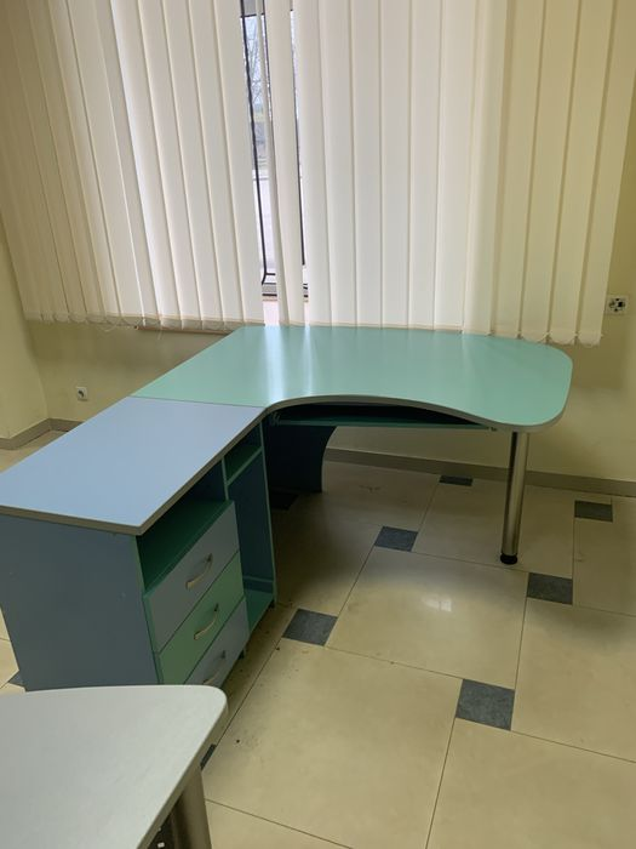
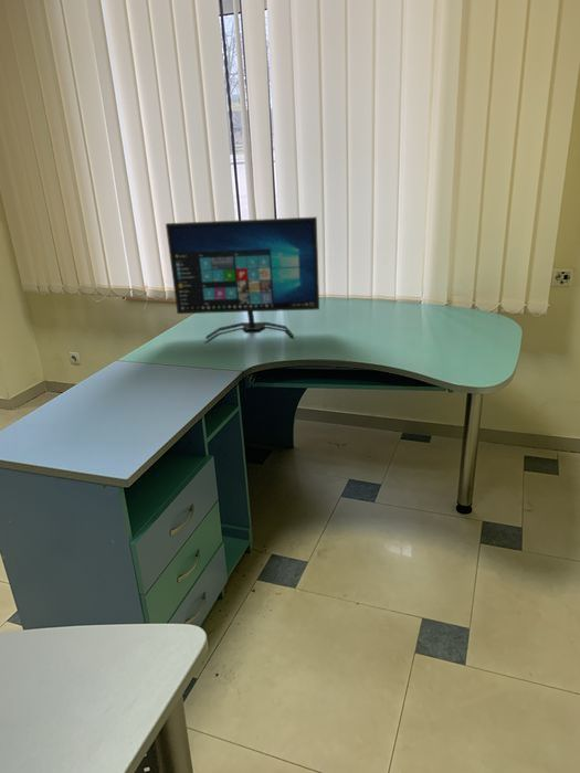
+ computer monitor [165,215,320,340]
